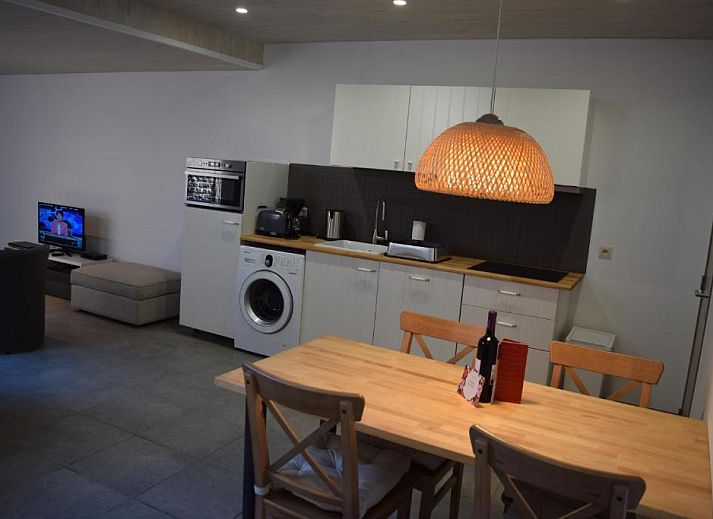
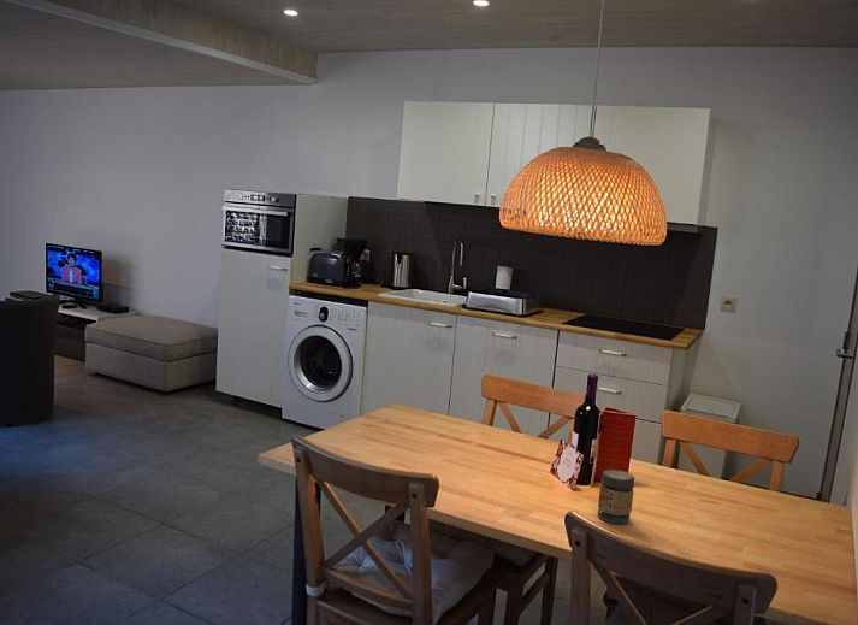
+ jar [597,468,635,525]
